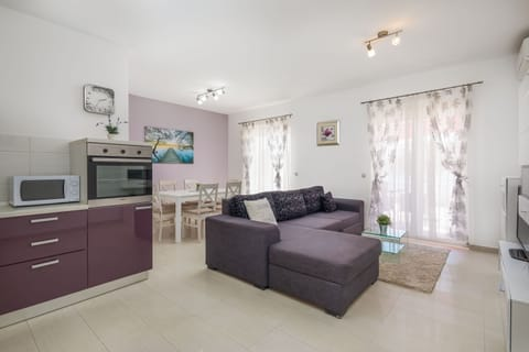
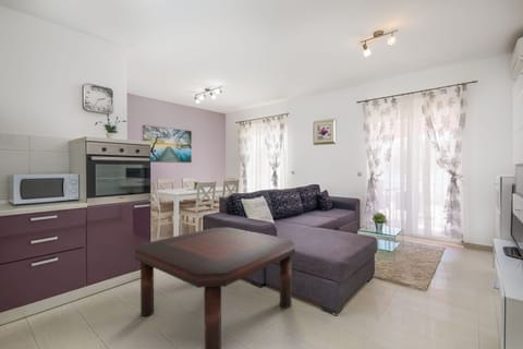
+ coffee table [134,227,296,349]
